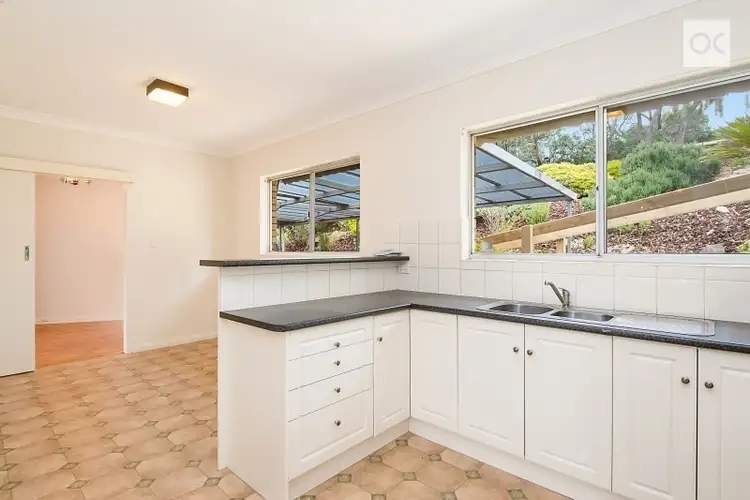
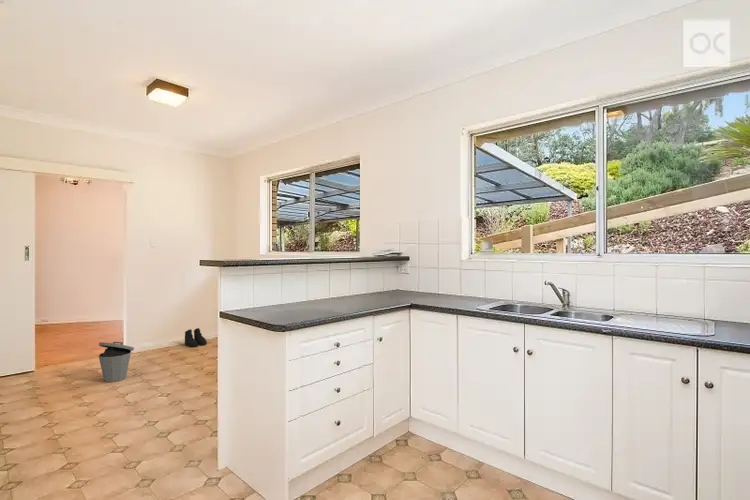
+ trash can [98,341,135,383]
+ boots [184,327,208,348]
